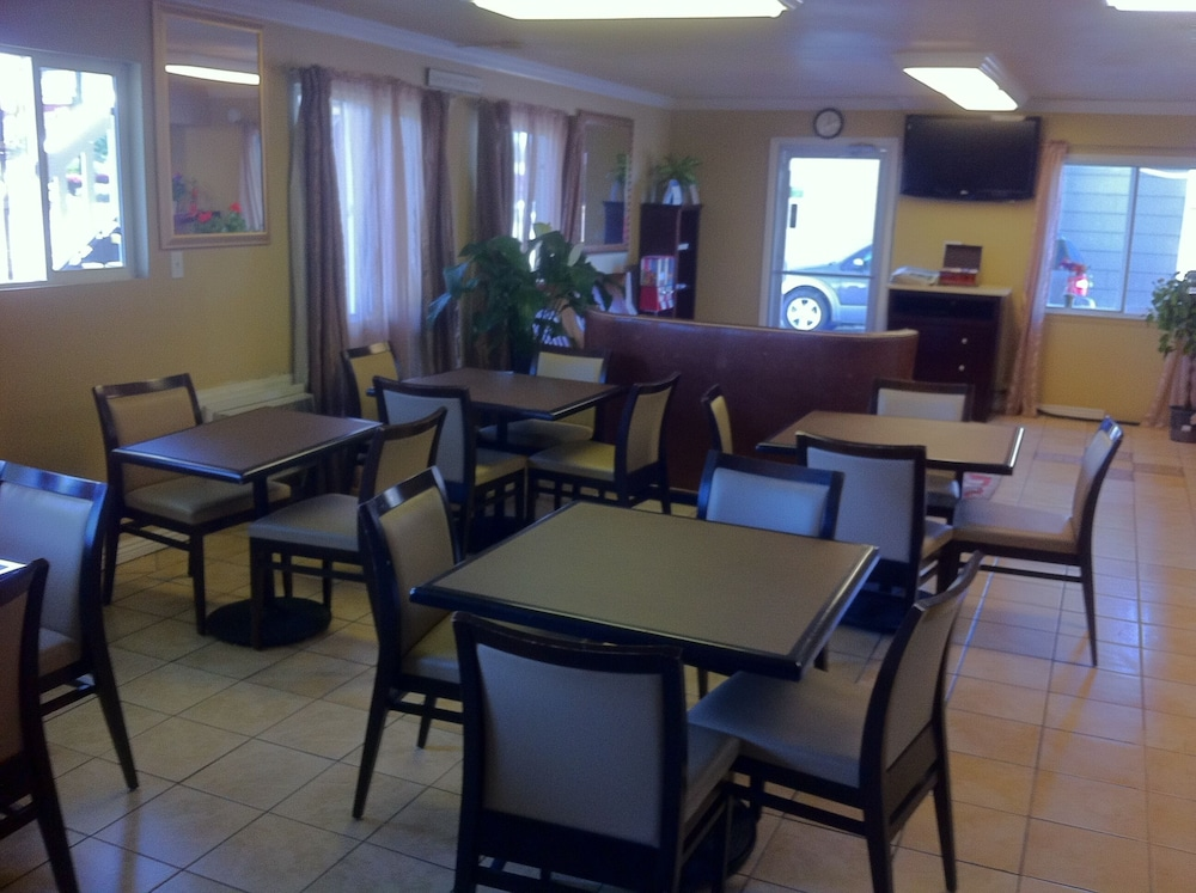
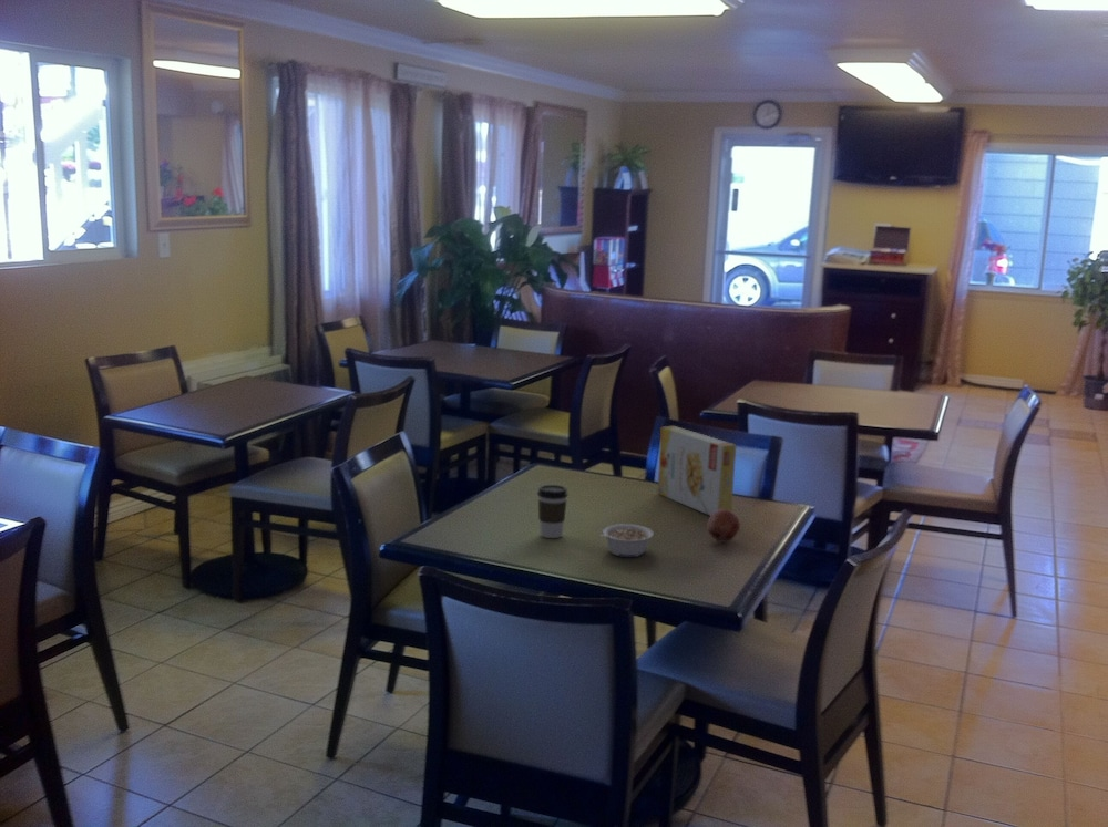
+ cereal box [657,425,737,516]
+ fruit [706,509,740,544]
+ legume [598,523,655,558]
+ coffee cup [536,484,570,539]
